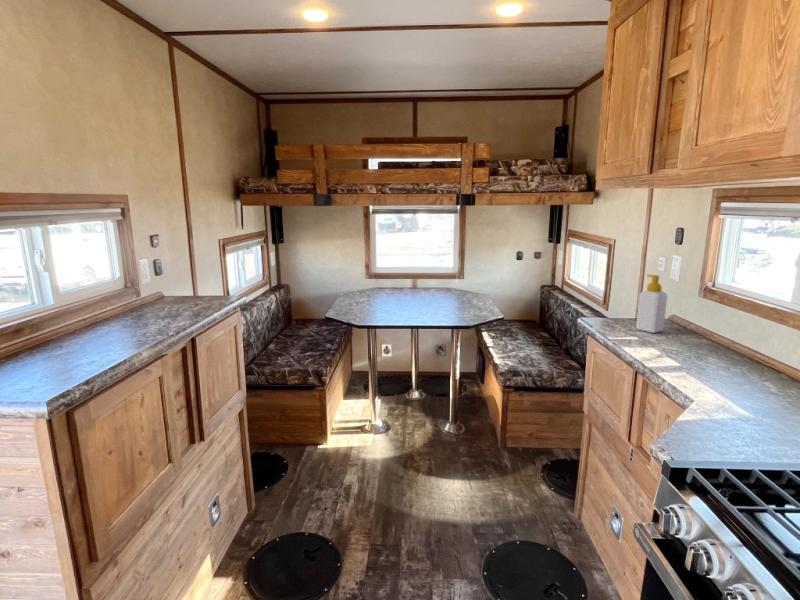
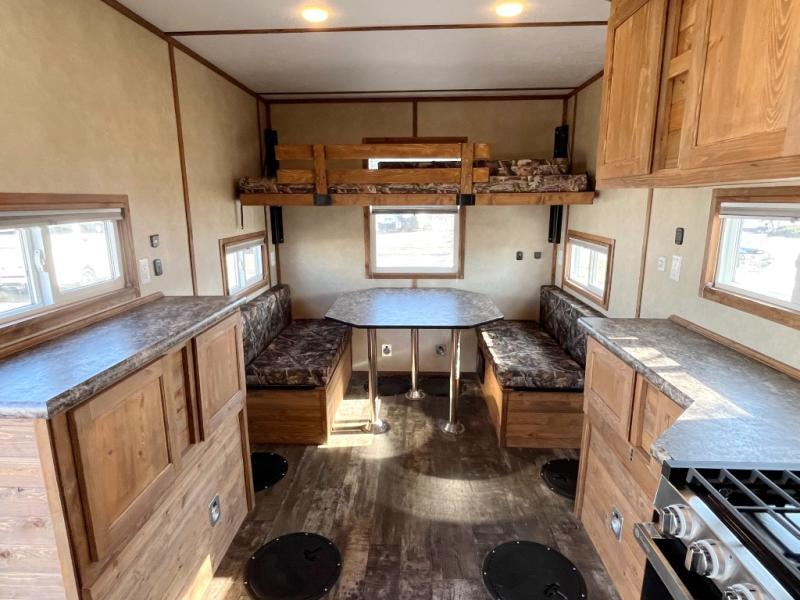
- soap bottle [635,274,668,334]
